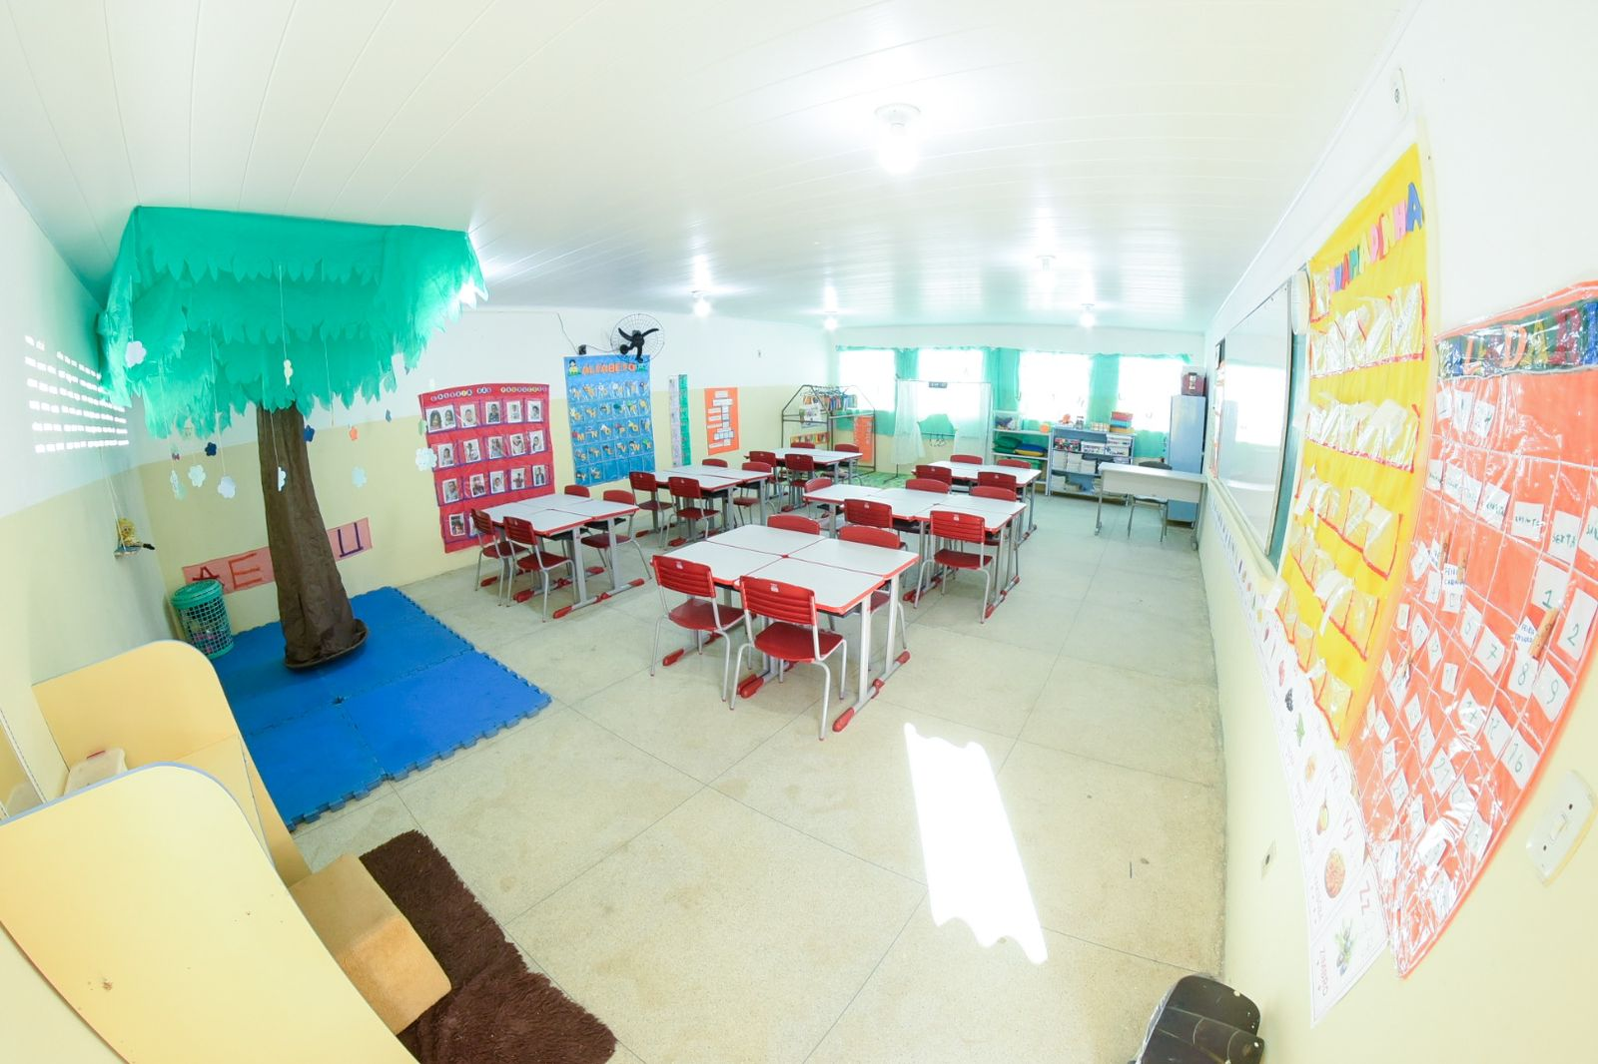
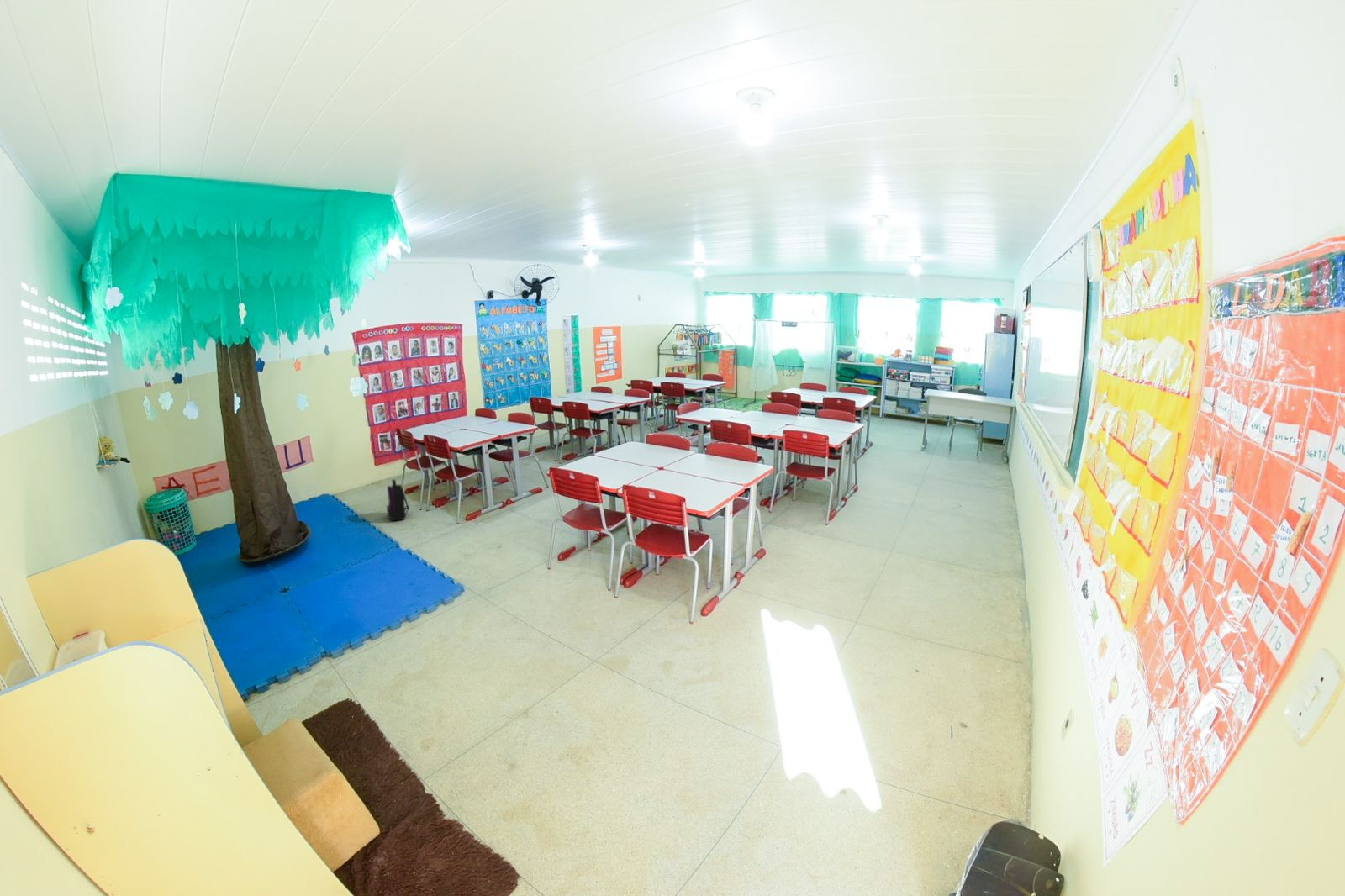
+ backpack [386,478,410,522]
